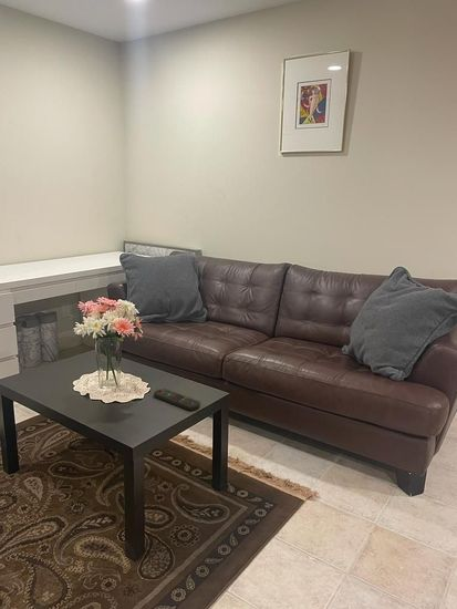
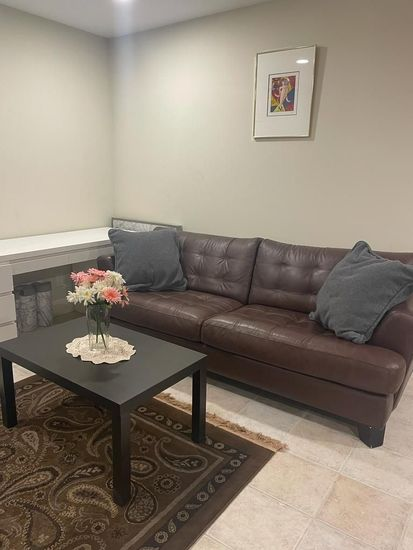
- remote control [153,388,201,412]
